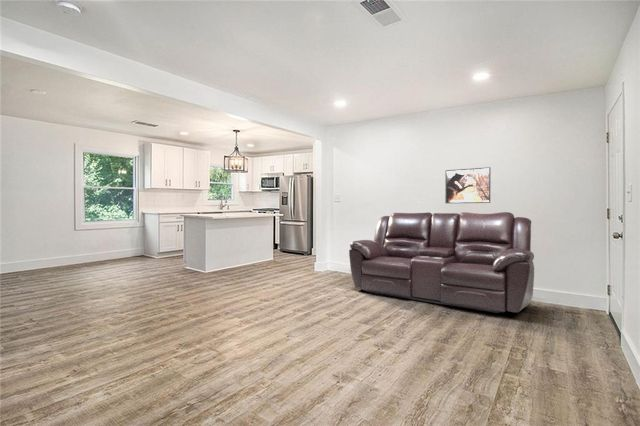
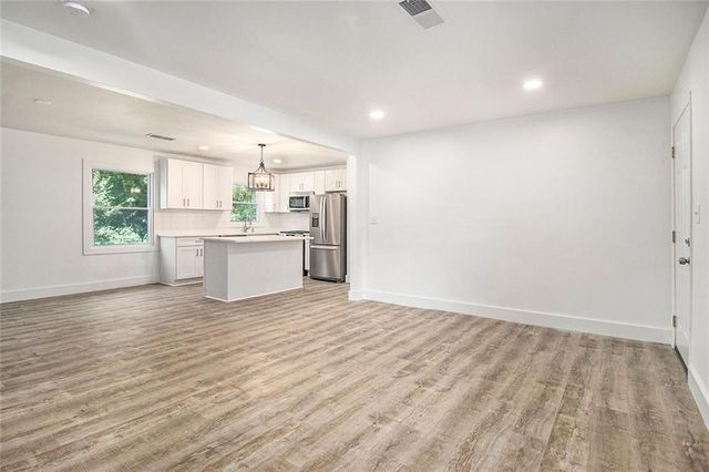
- sofa [348,211,535,314]
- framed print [444,166,492,204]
